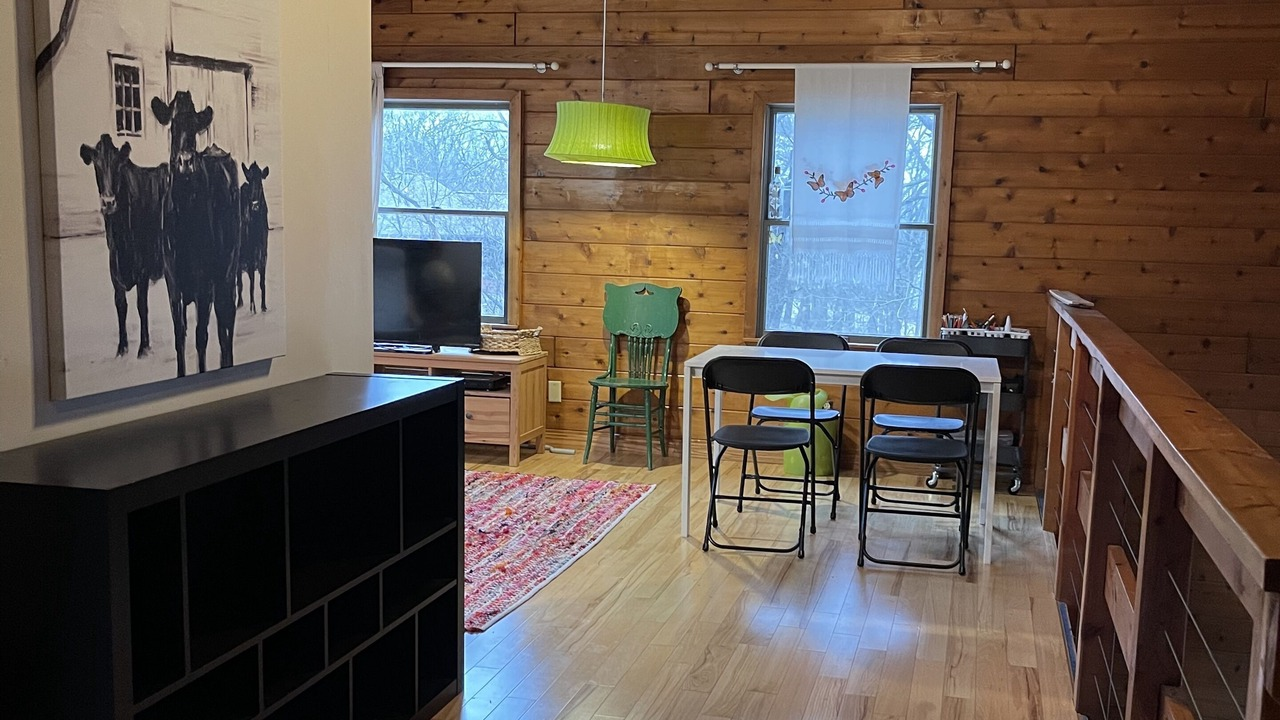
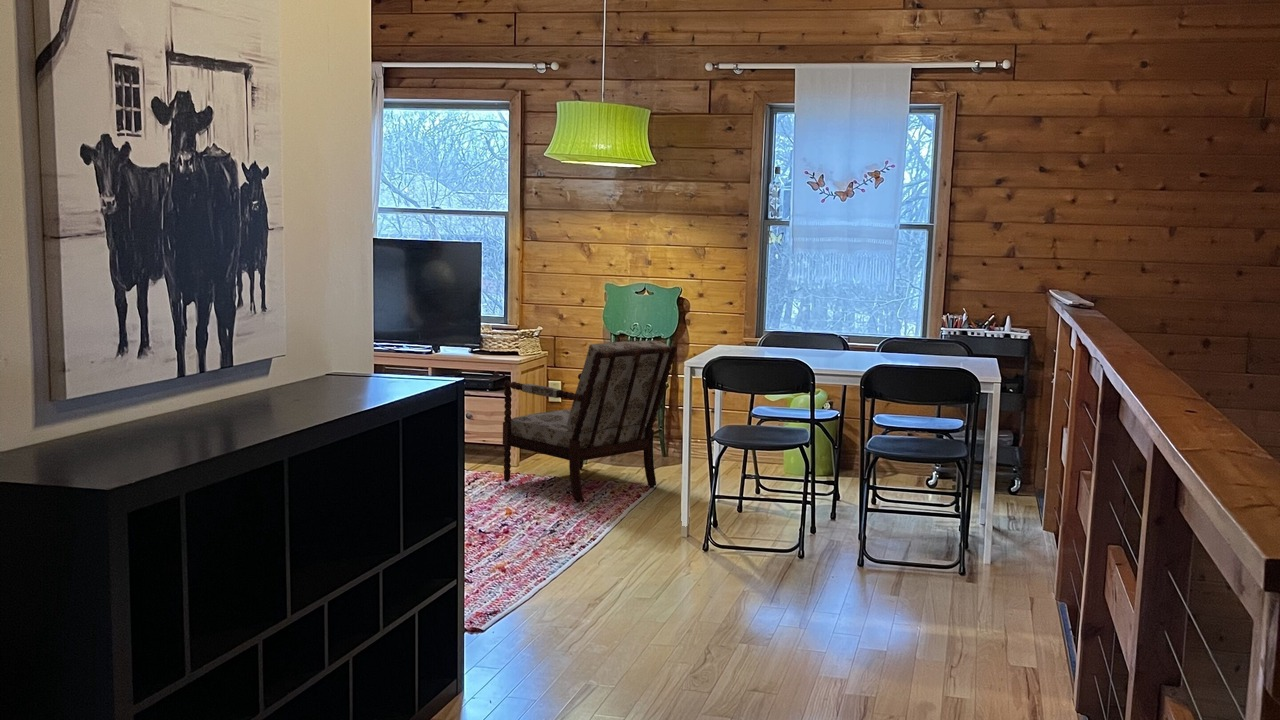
+ armchair [502,340,678,503]
